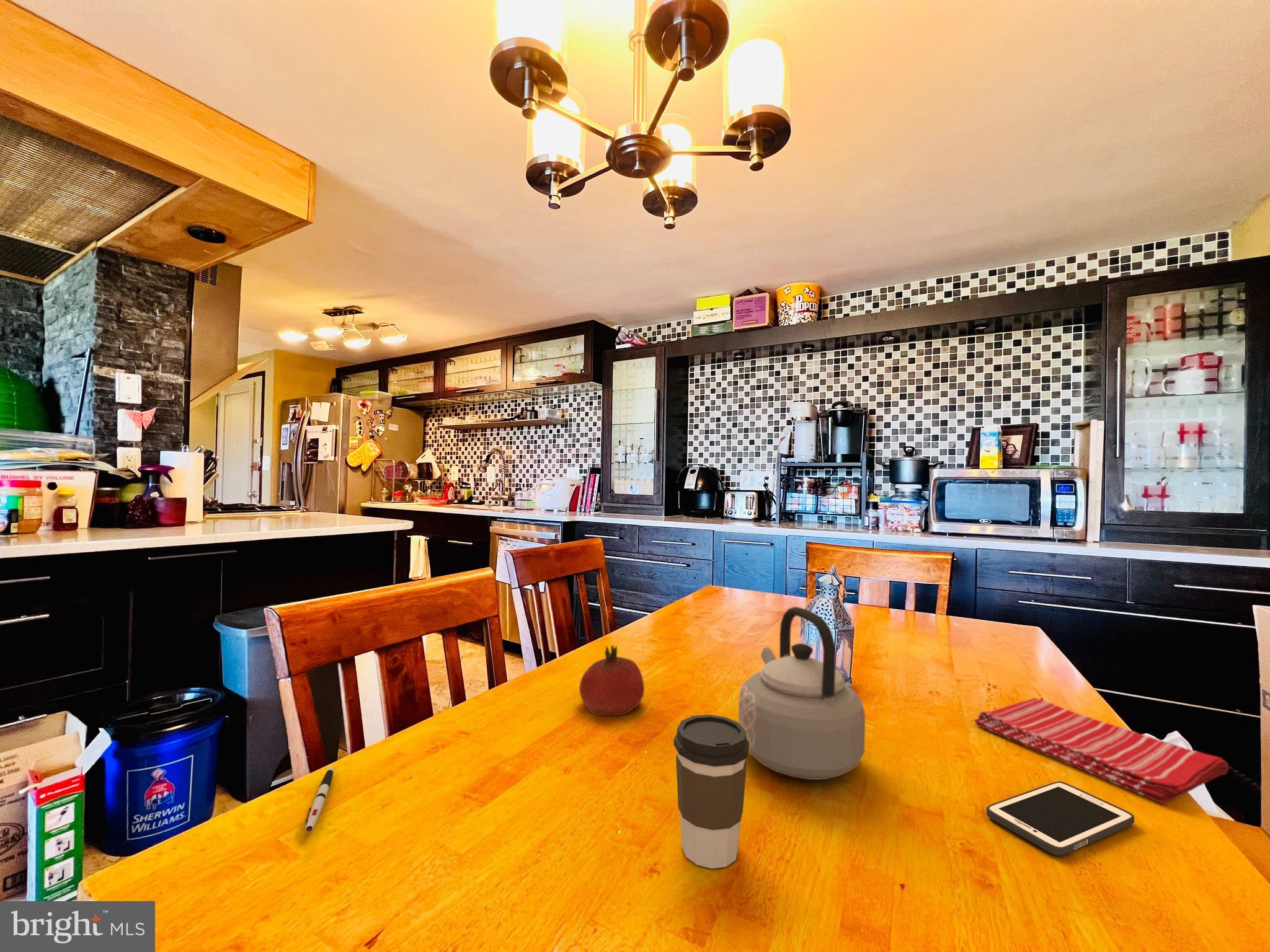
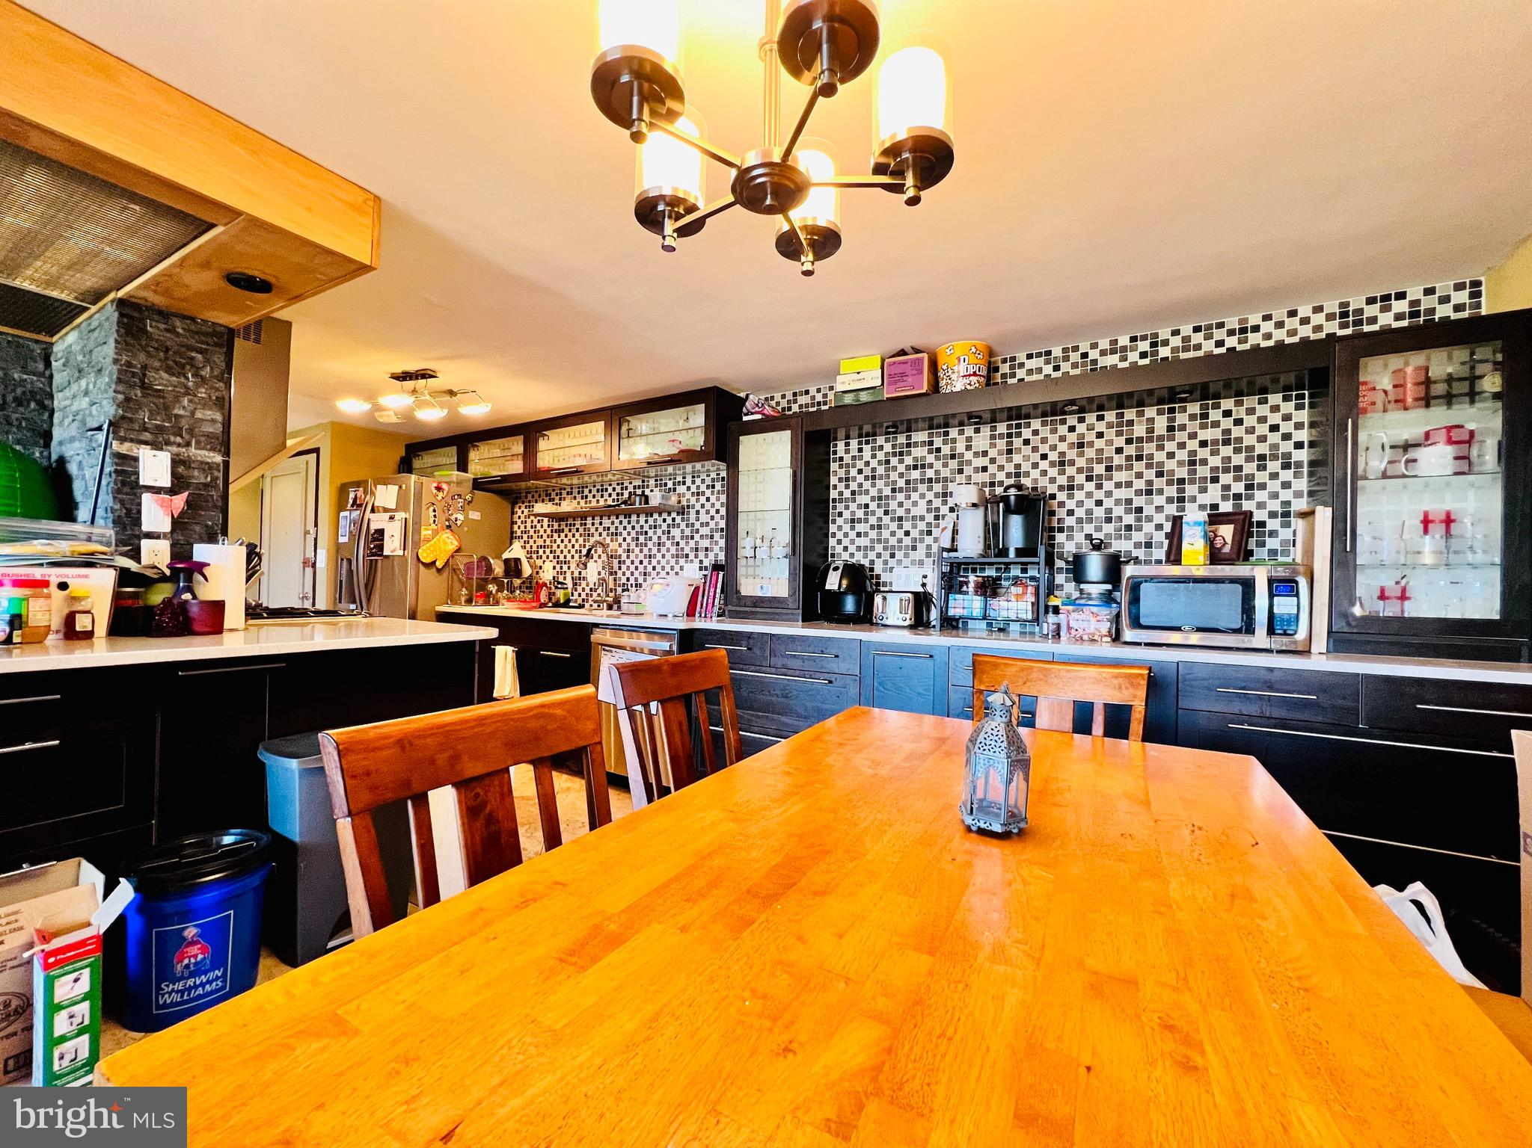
- teapot [738,606,866,780]
- coffee cup [673,714,750,869]
- fruit [579,645,645,716]
- pen [304,765,334,833]
- cell phone [986,781,1135,857]
- dish towel [974,697,1229,805]
